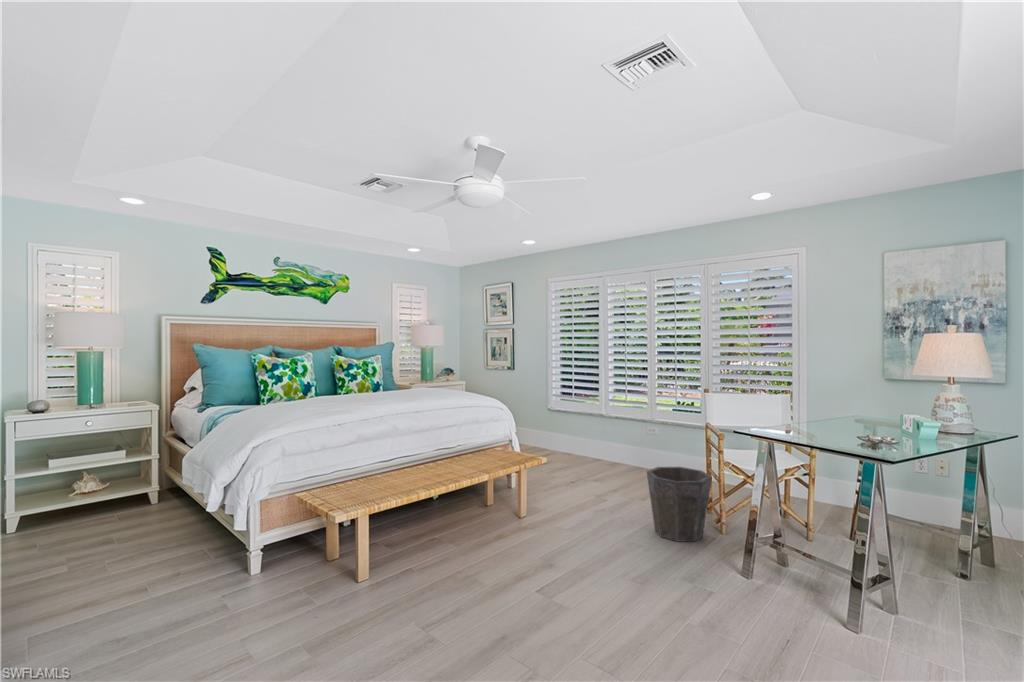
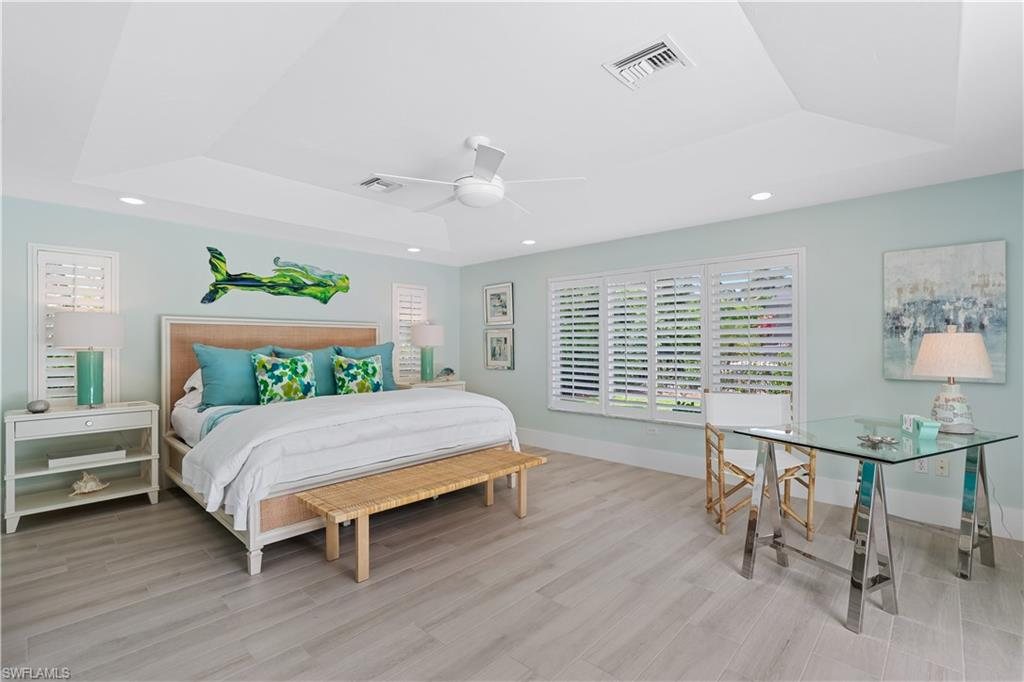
- waste bin [645,466,713,543]
